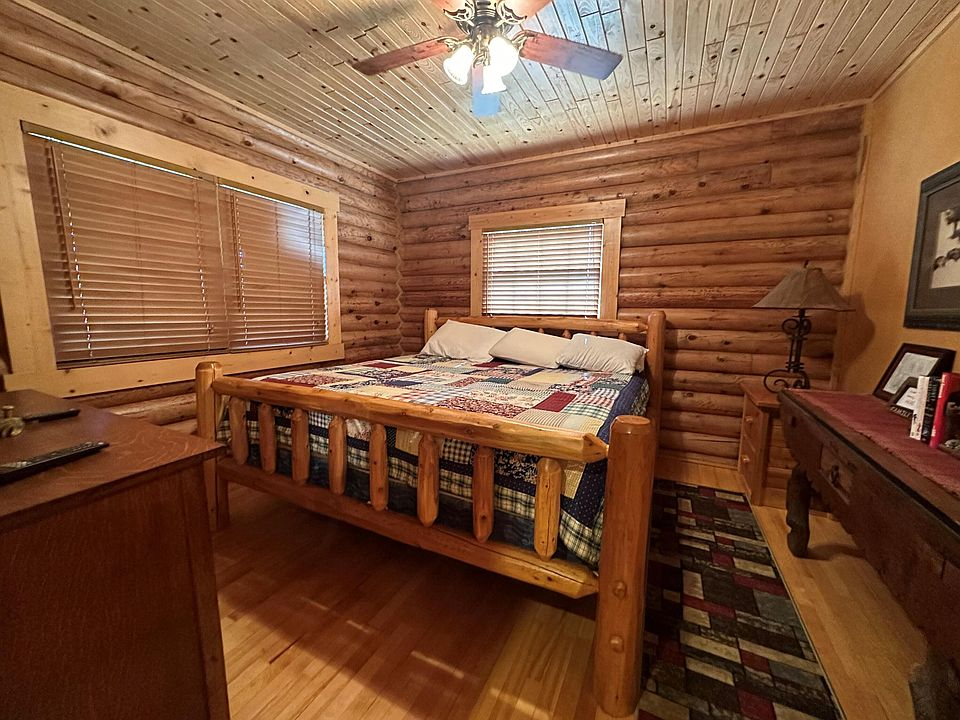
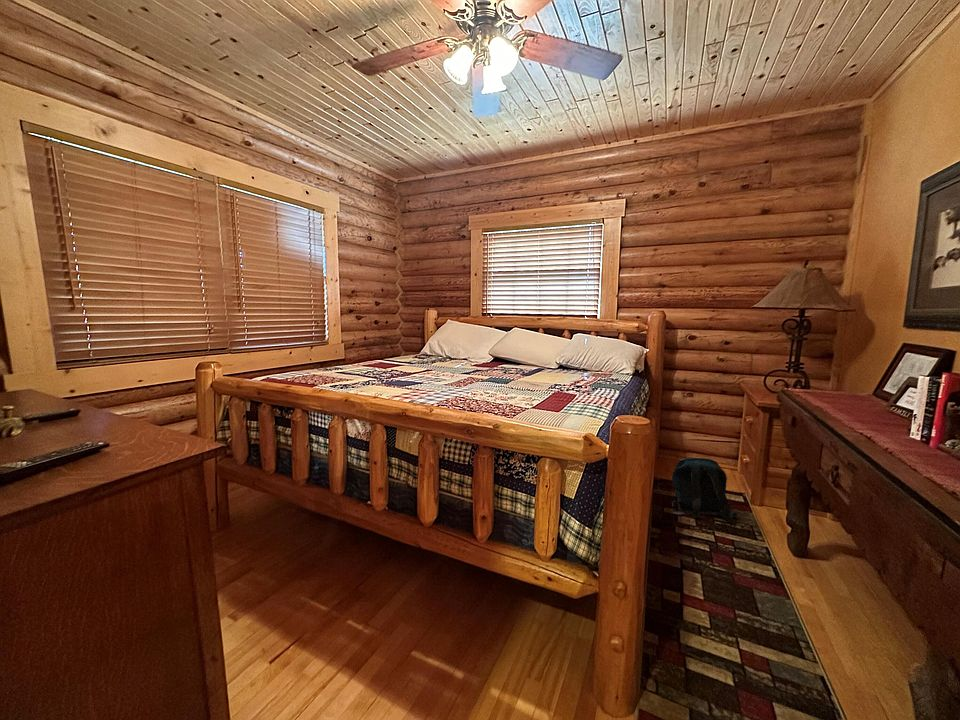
+ backpack [671,457,739,522]
